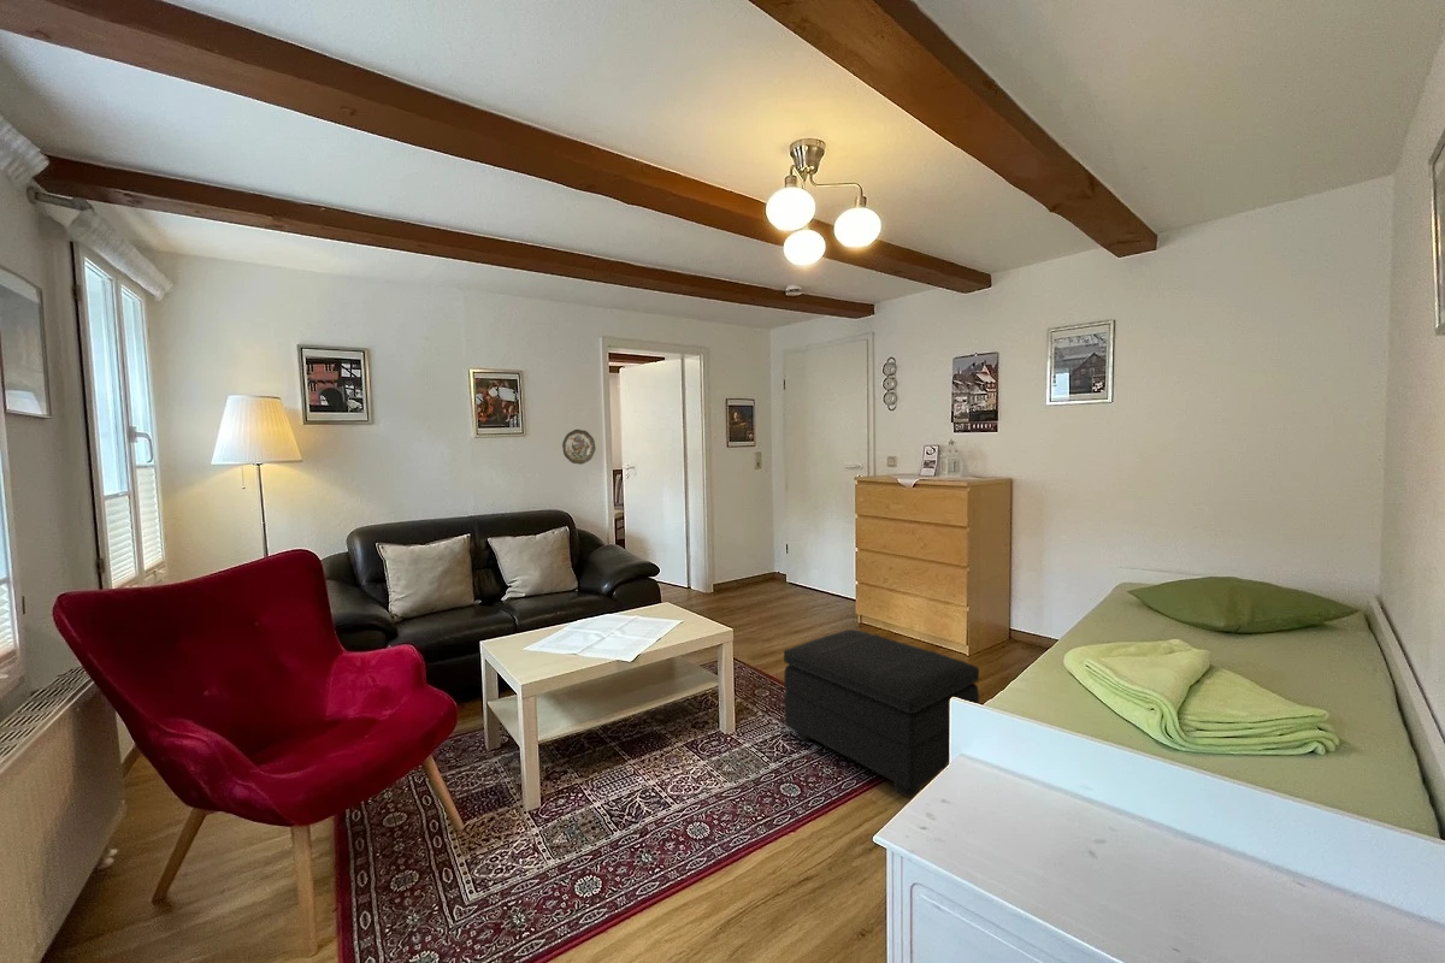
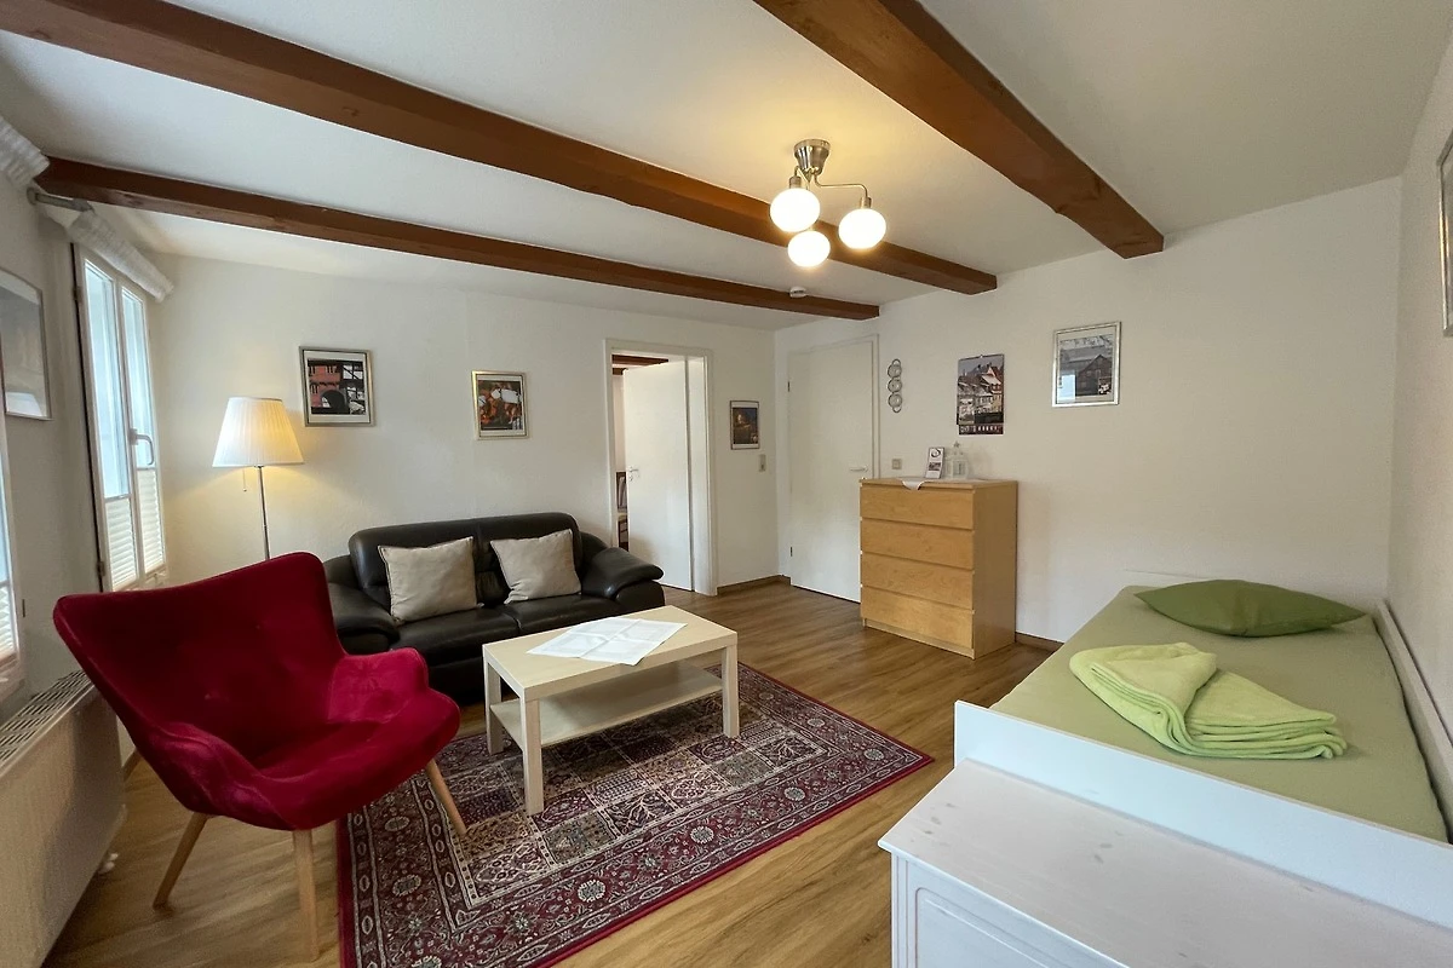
- footstool [783,628,980,798]
- decorative plate [561,429,597,466]
